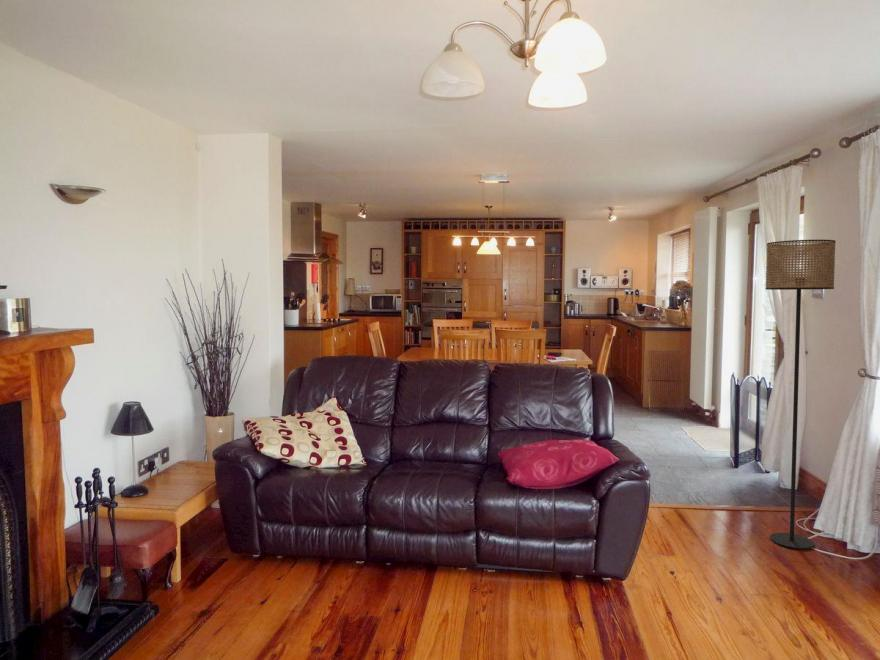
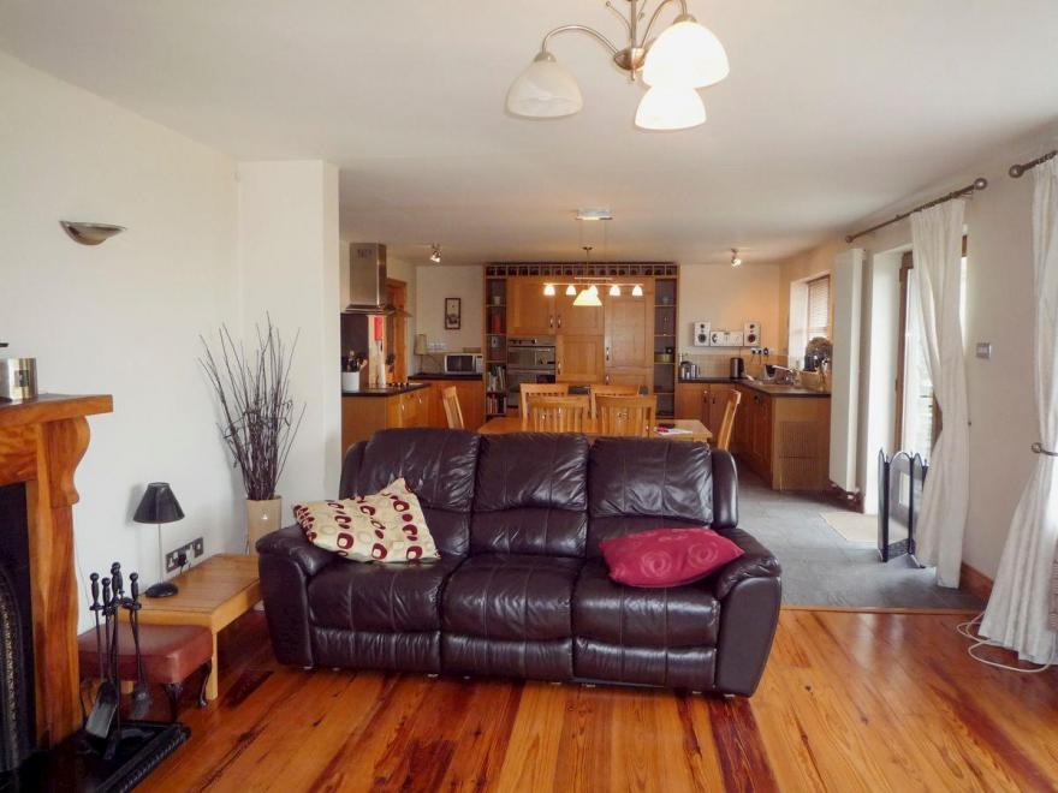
- floor lamp [765,239,837,550]
